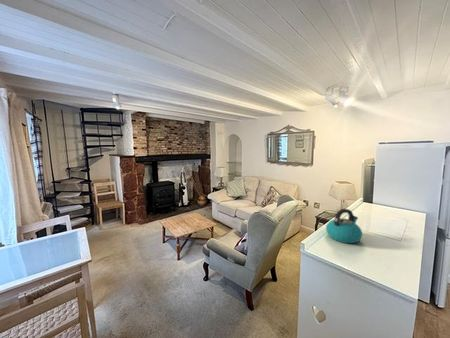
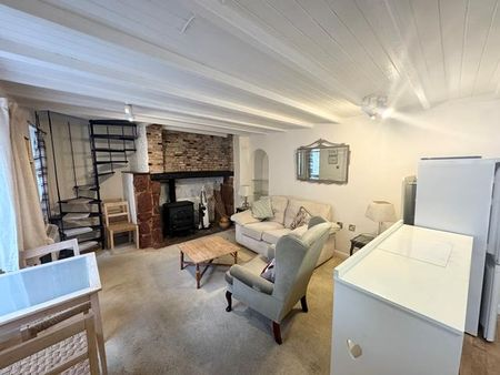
- kettle [325,208,363,244]
